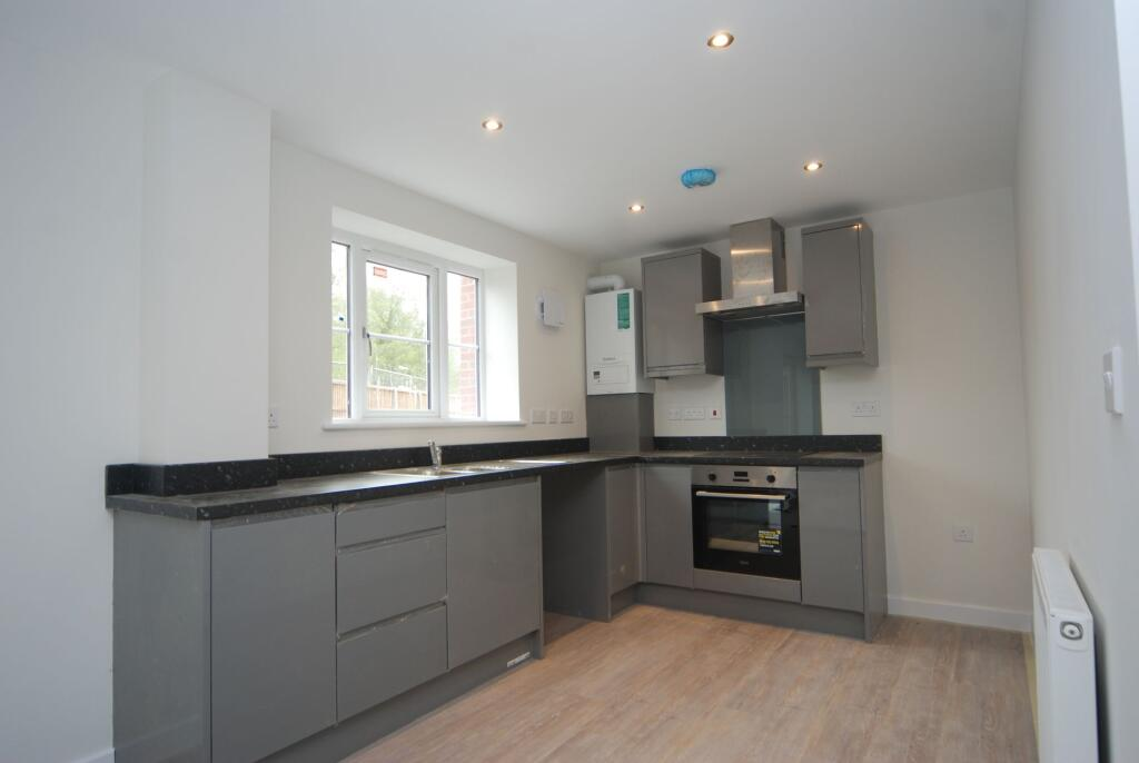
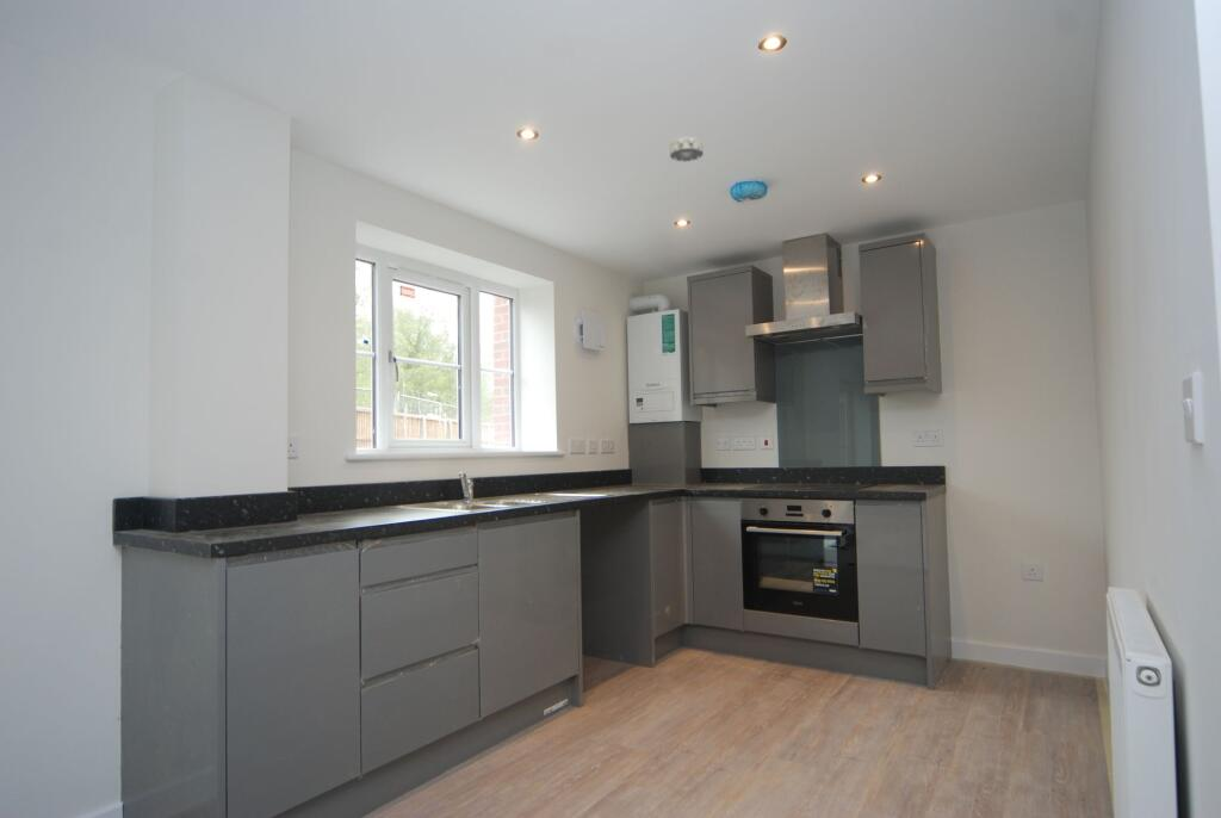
+ smoke detector [669,136,705,162]
